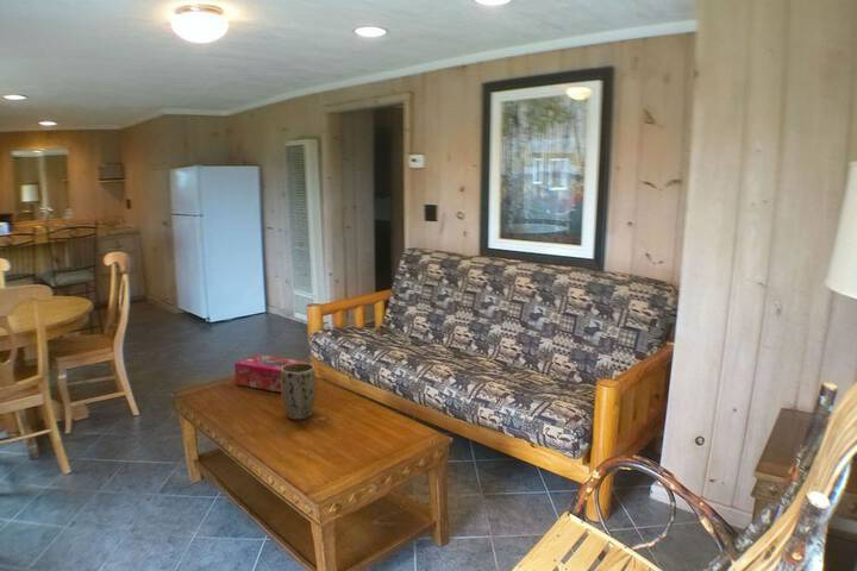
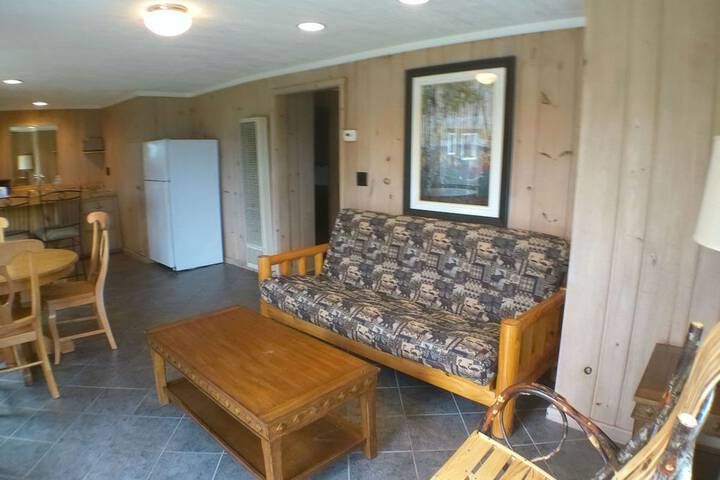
- plant pot [280,363,317,421]
- tissue box [233,353,308,394]
